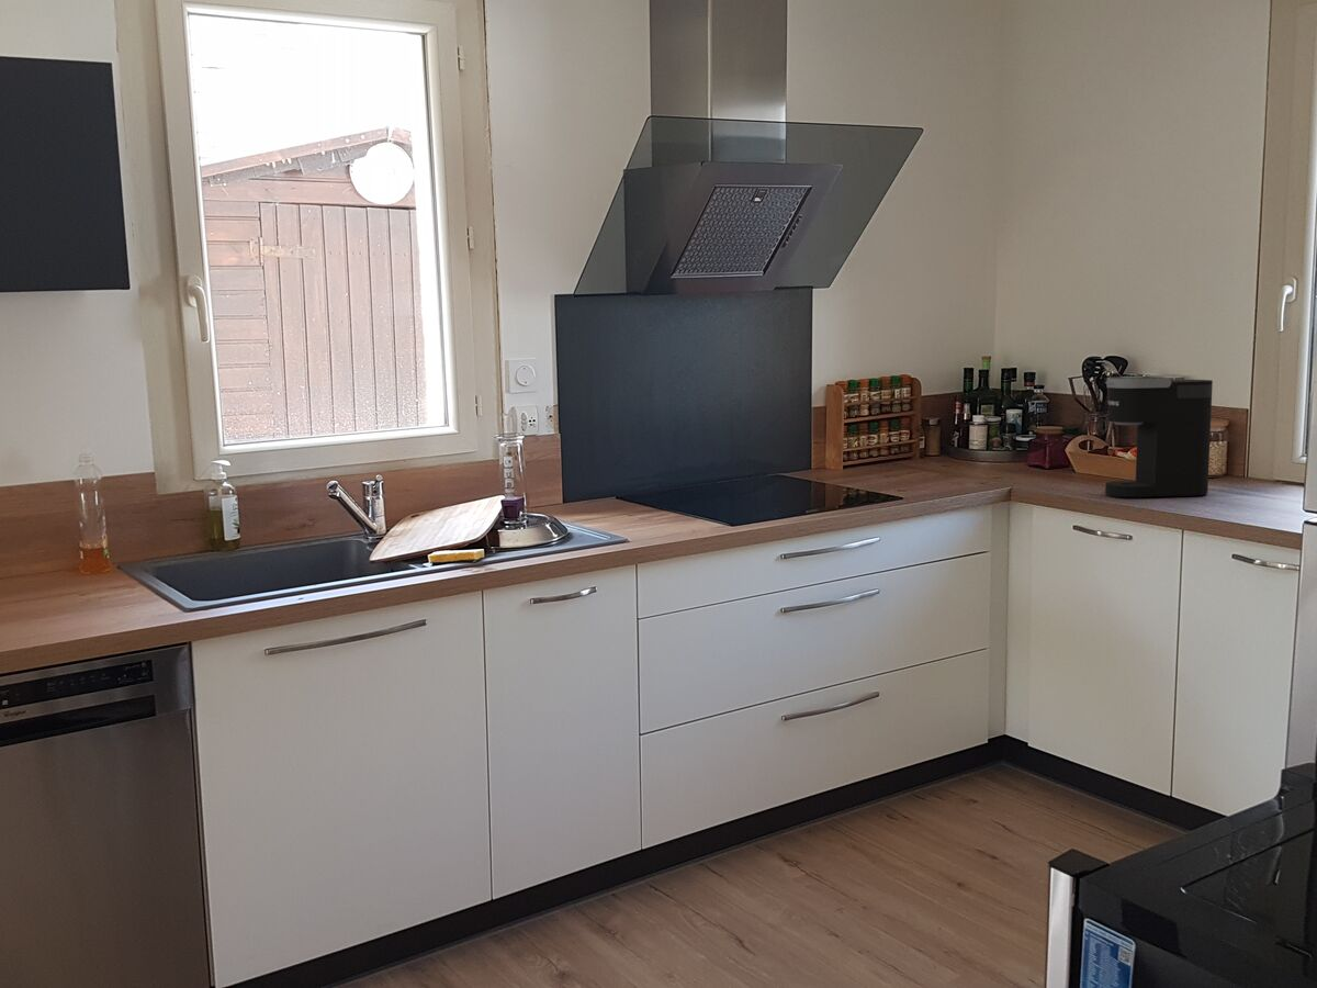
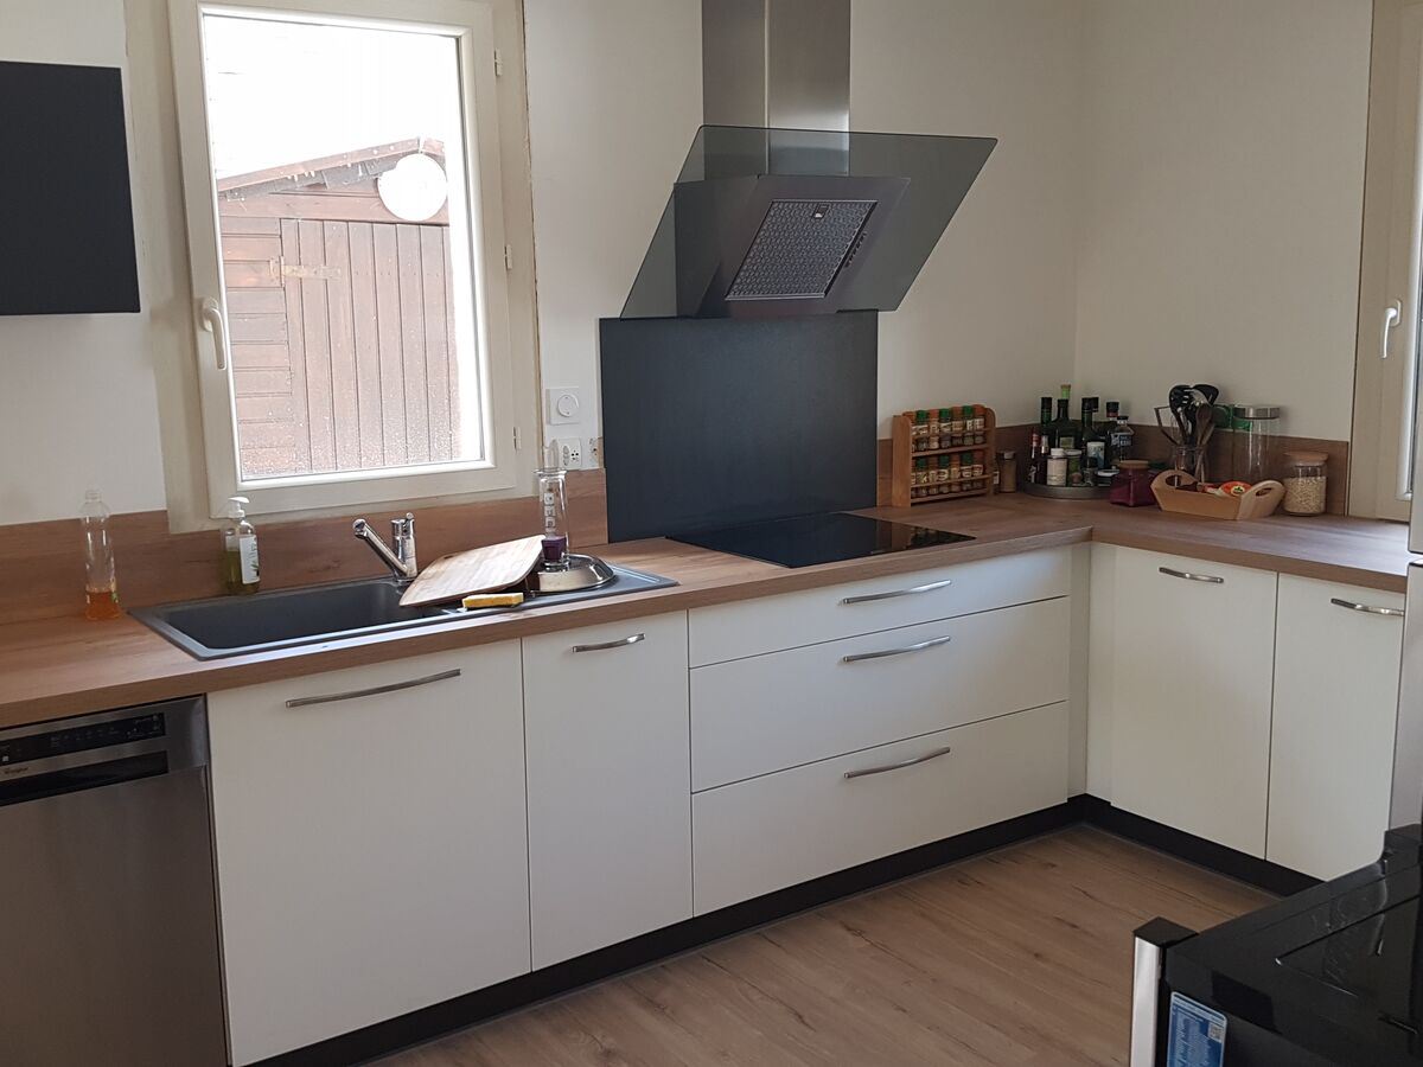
- coffee maker [1104,375,1214,498]
